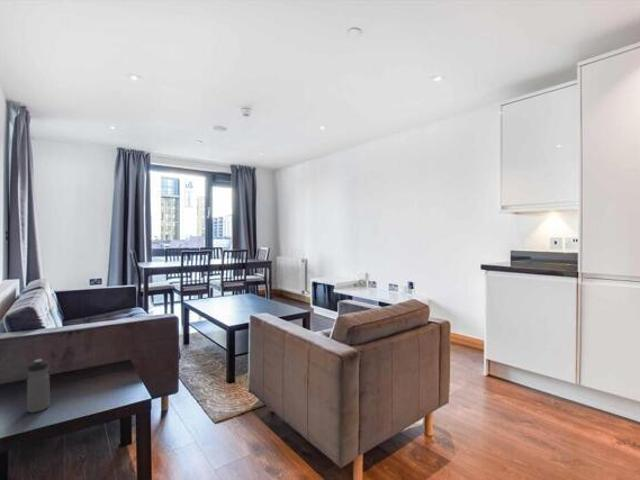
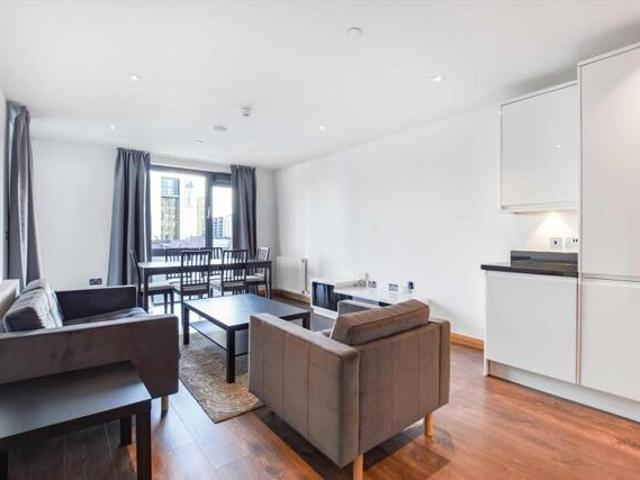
- water bottle [26,358,51,414]
